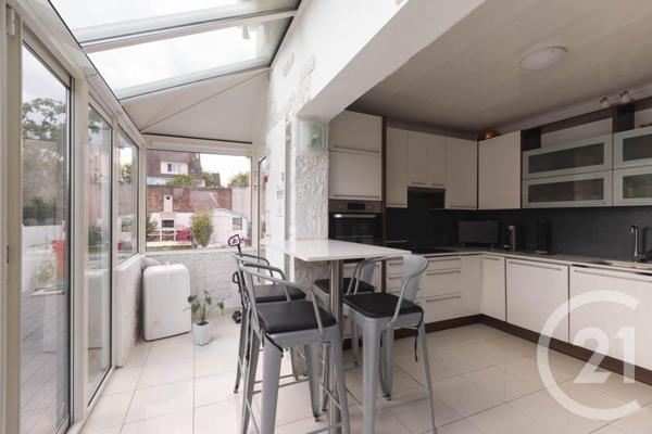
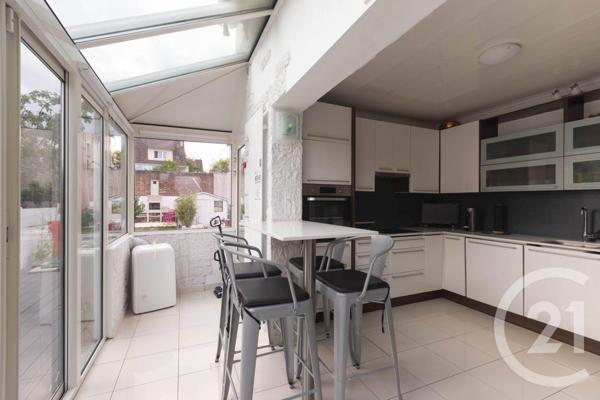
- house plant [183,289,225,346]
